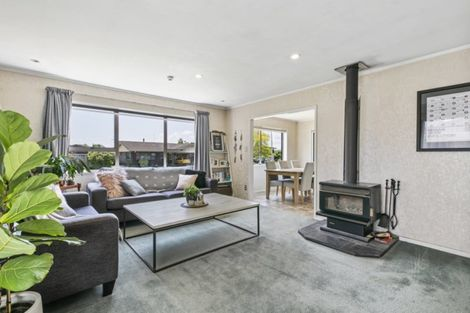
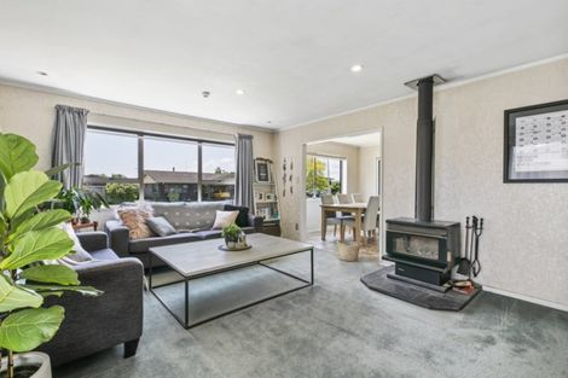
+ basket [336,239,363,262]
